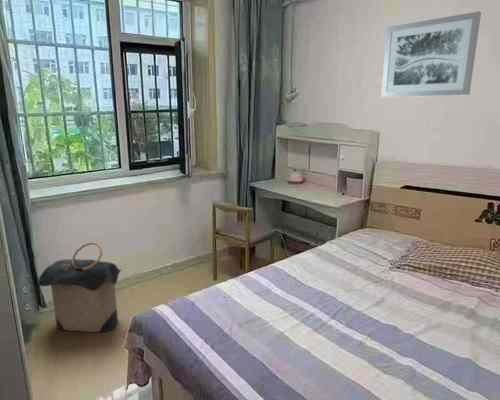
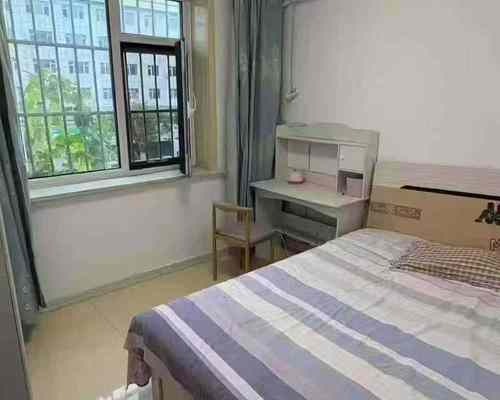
- laundry hamper [37,241,122,333]
- wall art [380,11,482,98]
